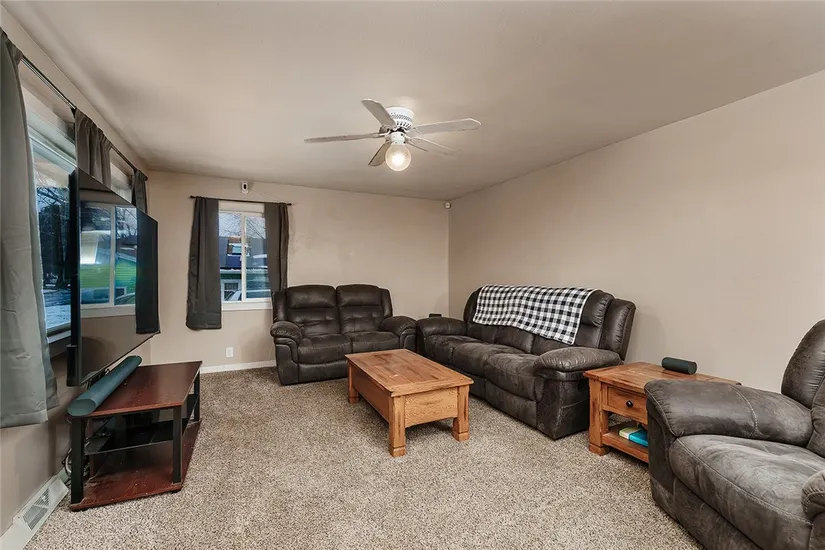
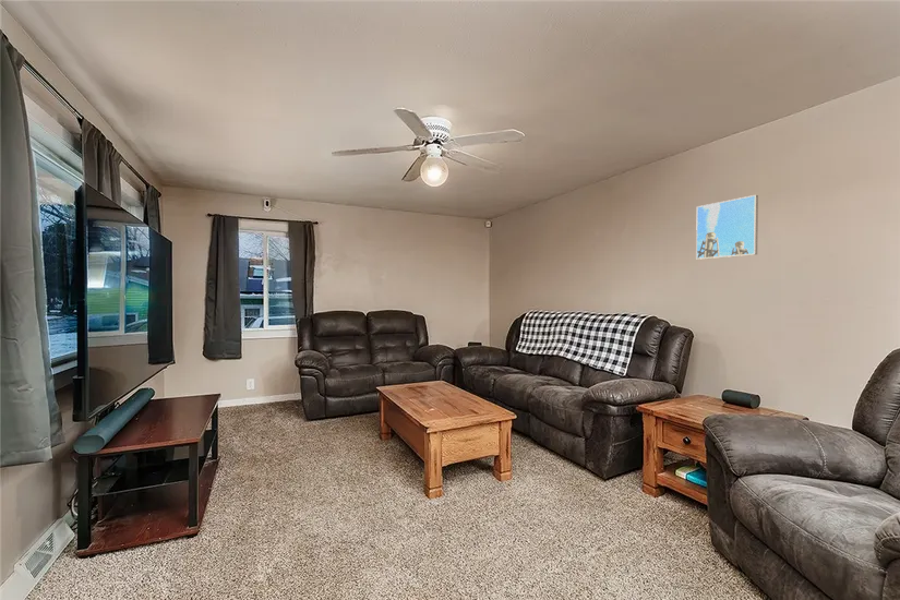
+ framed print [695,194,759,261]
